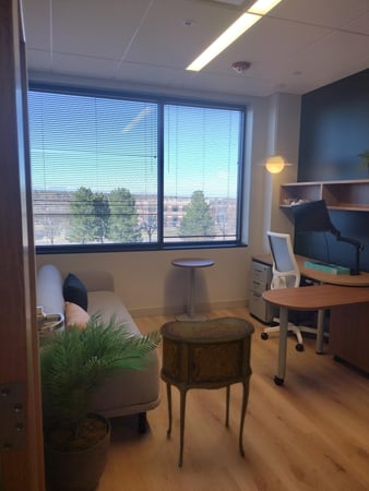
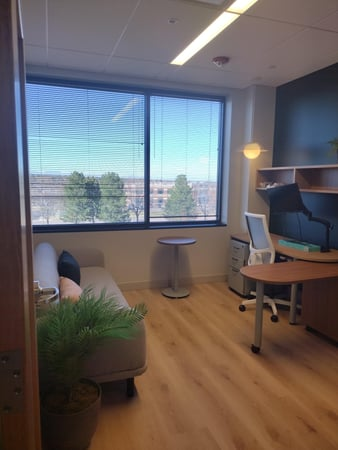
- side table [158,315,257,469]
